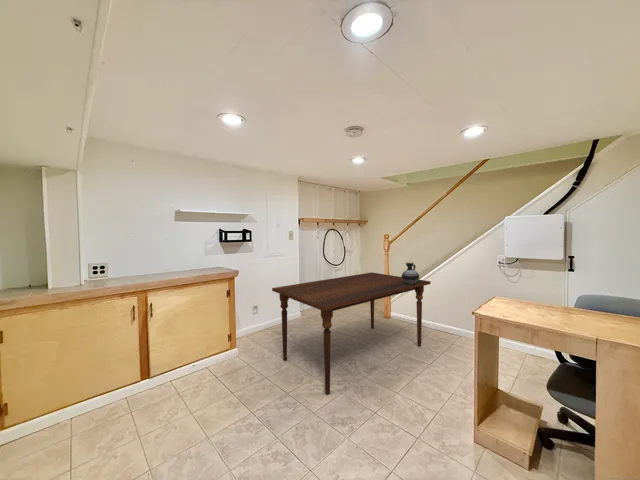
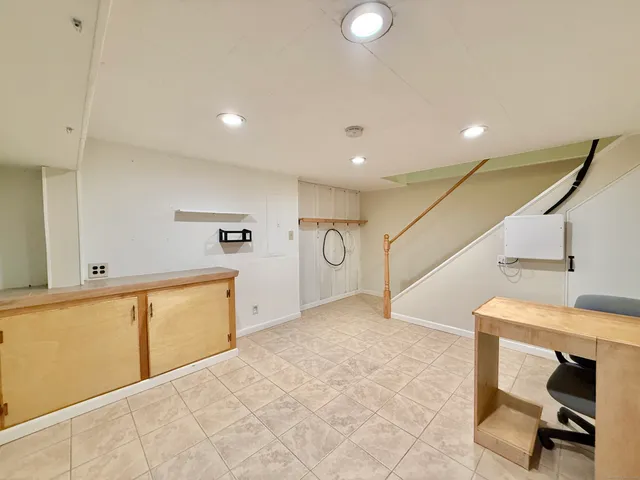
- ceramic jug [401,261,420,284]
- dining table [271,271,432,395]
